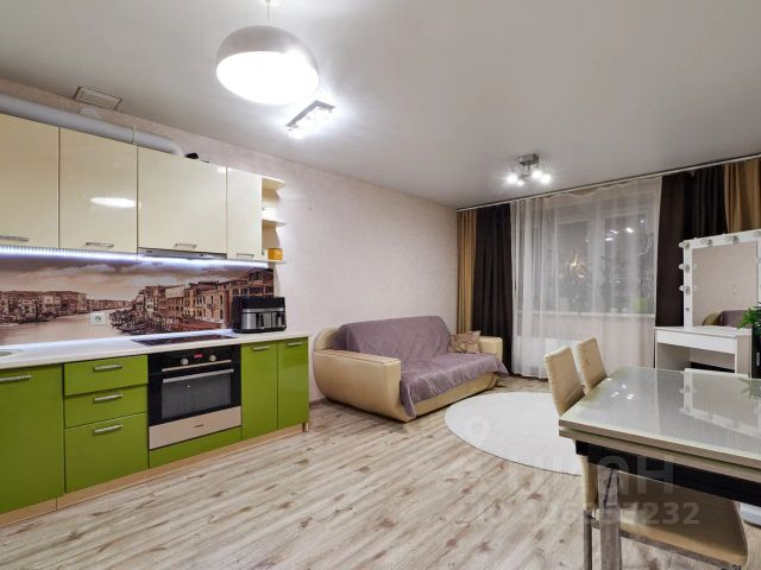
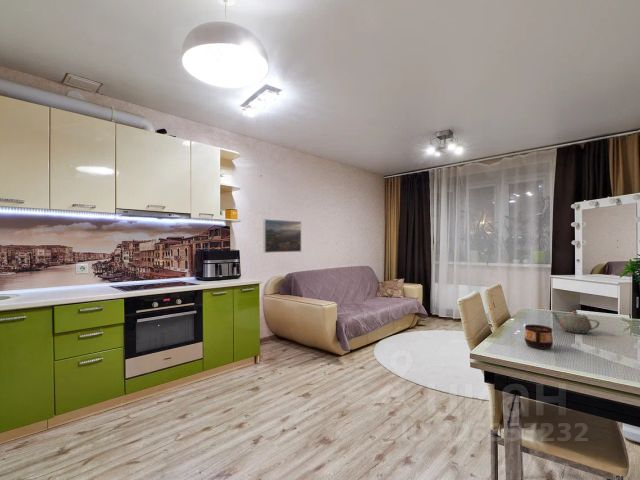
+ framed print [262,218,302,254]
+ teapot [550,310,601,334]
+ cup [524,324,554,350]
